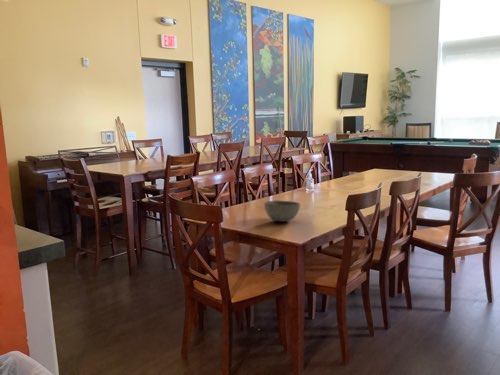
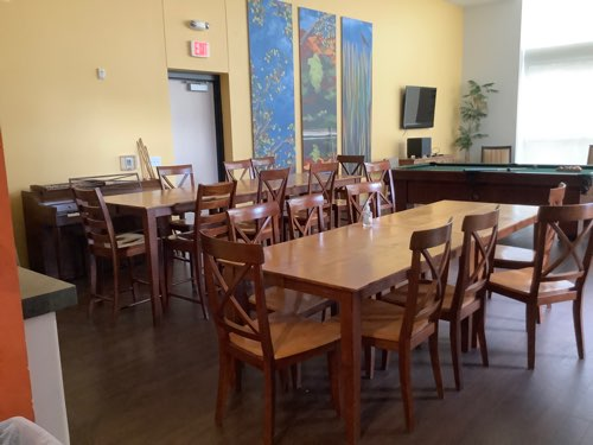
- bowl [263,200,301,223]
